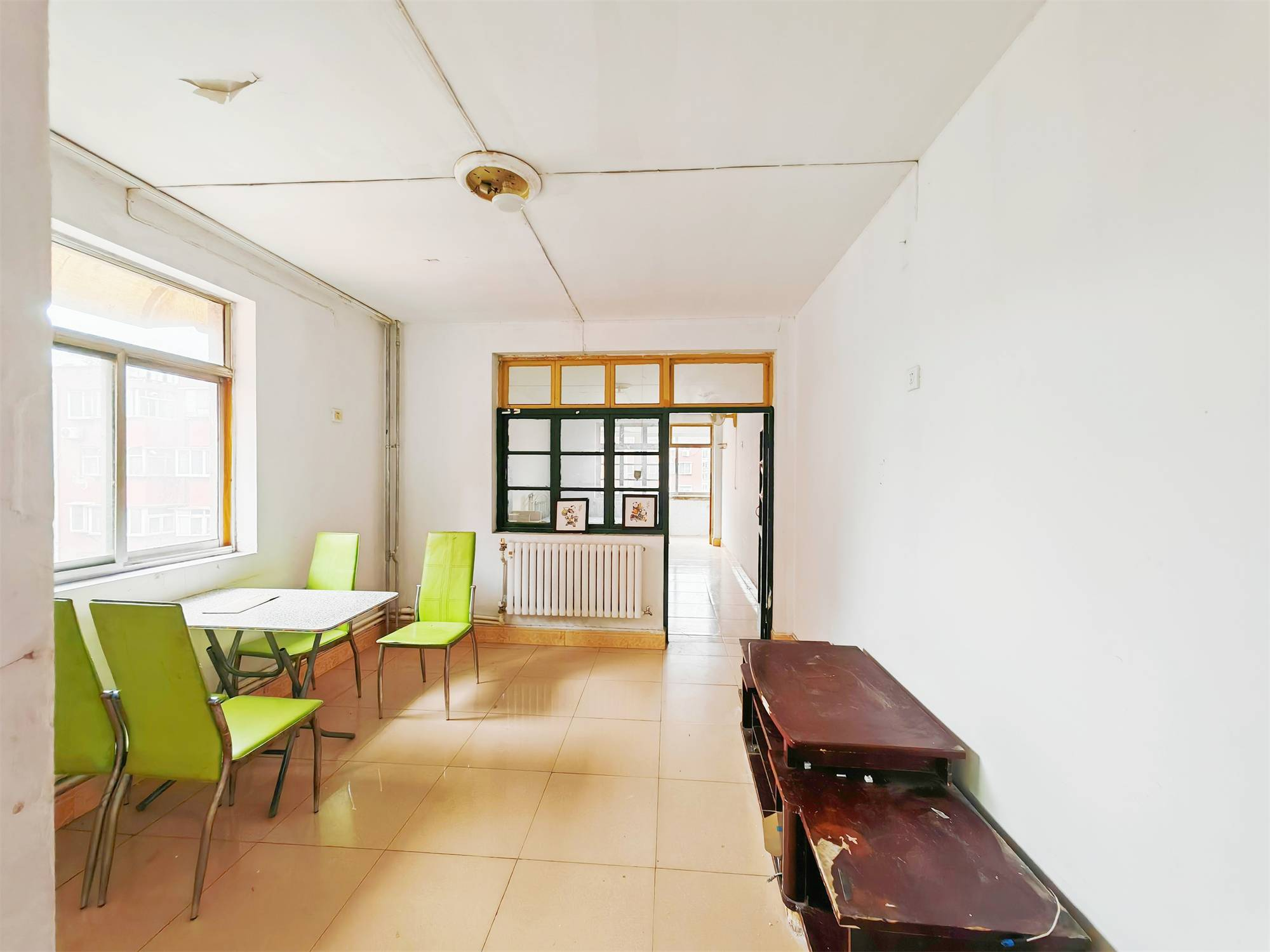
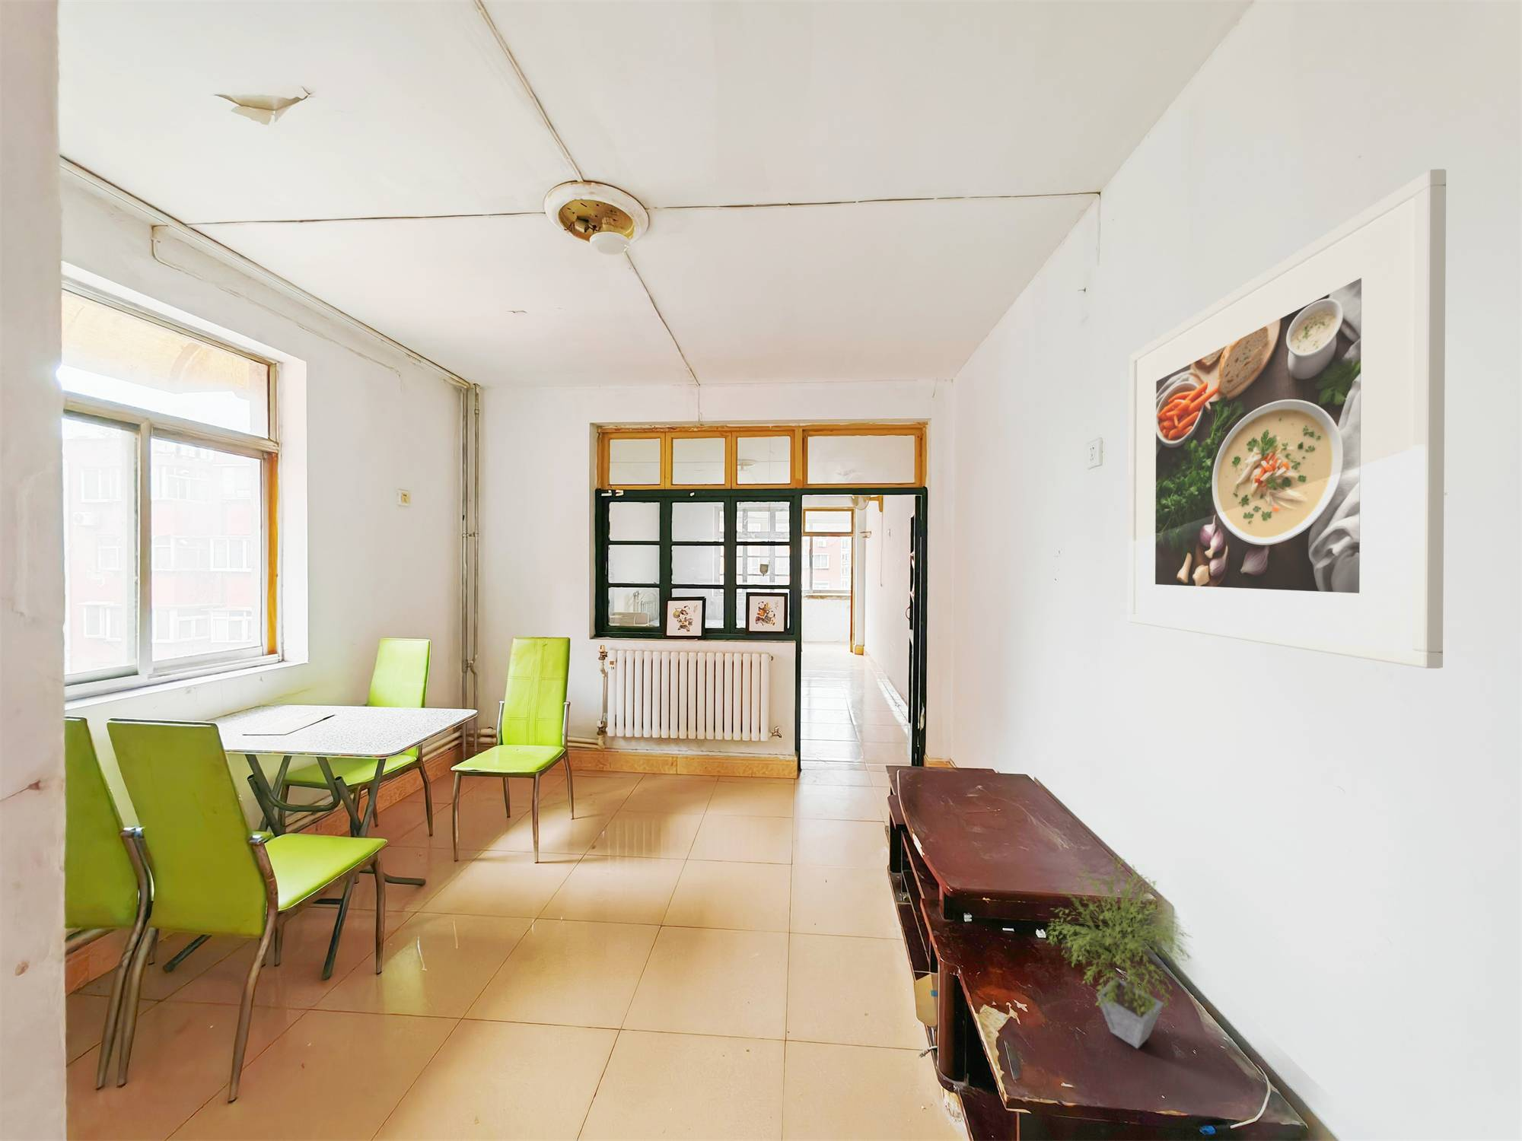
+ potted plant [1045,855,1194,1050]
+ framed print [1128,168,1446,670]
